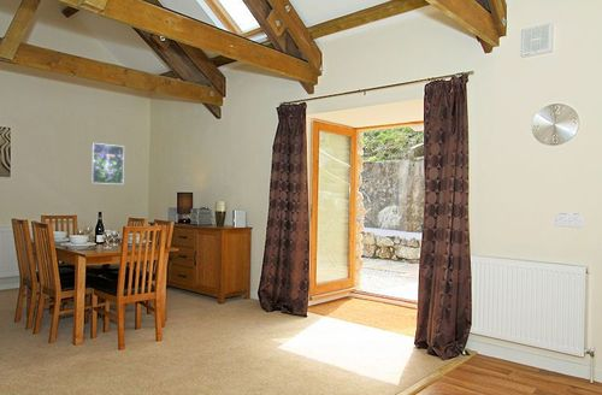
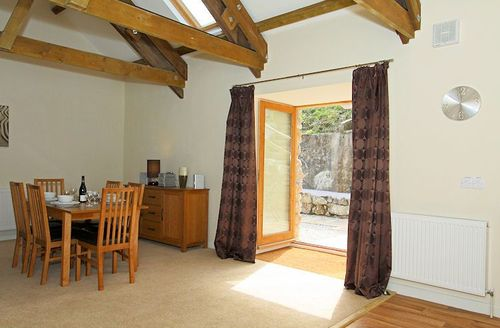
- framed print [90,142,125,185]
